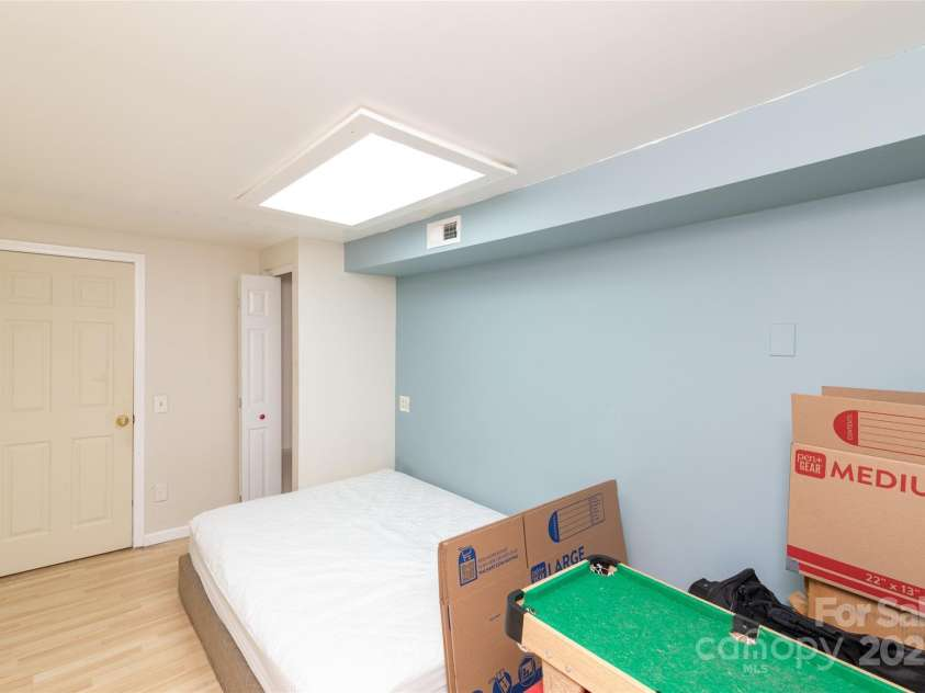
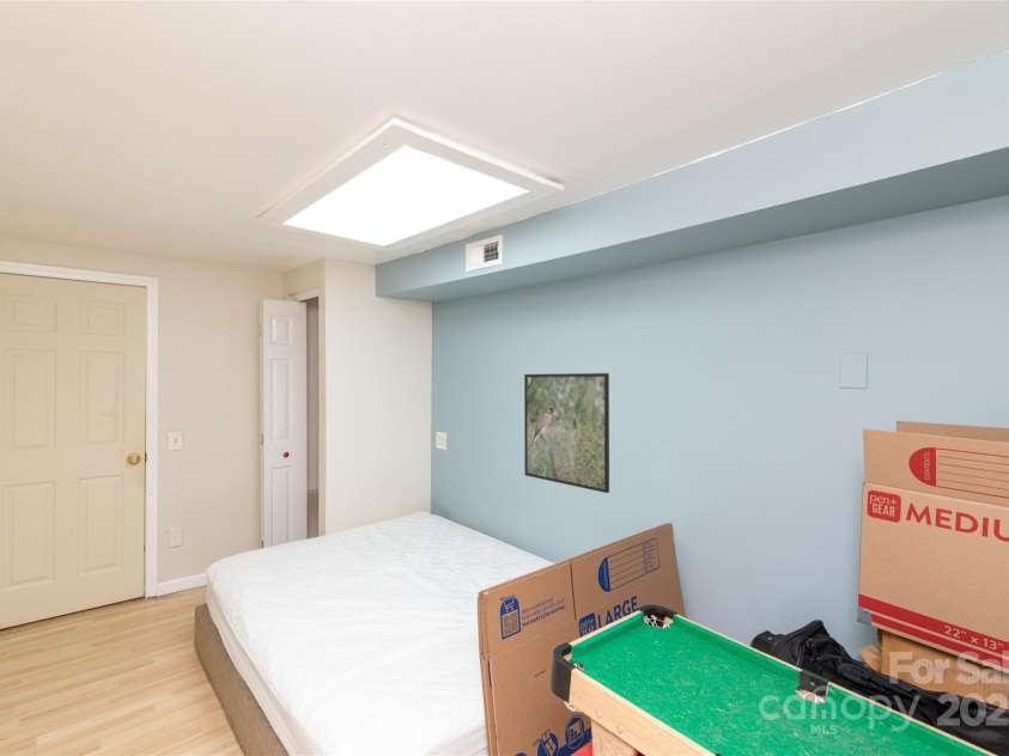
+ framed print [523,372,610,494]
